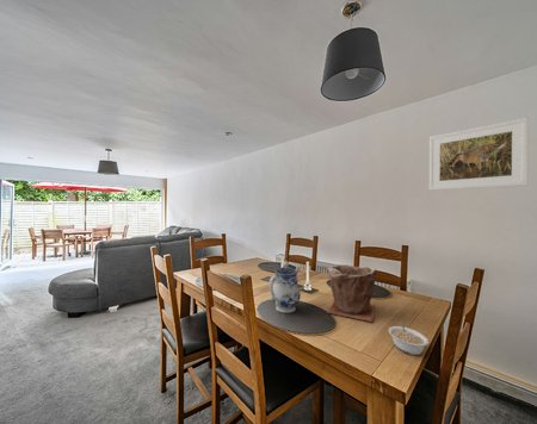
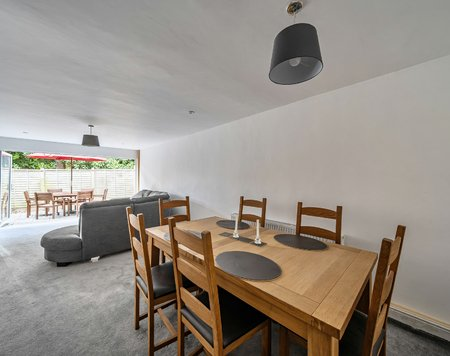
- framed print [427,117,530,192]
- teapot [267,260,302,314]
- legume [388,320,430,356]
- plant pot [326,263,378,323]
